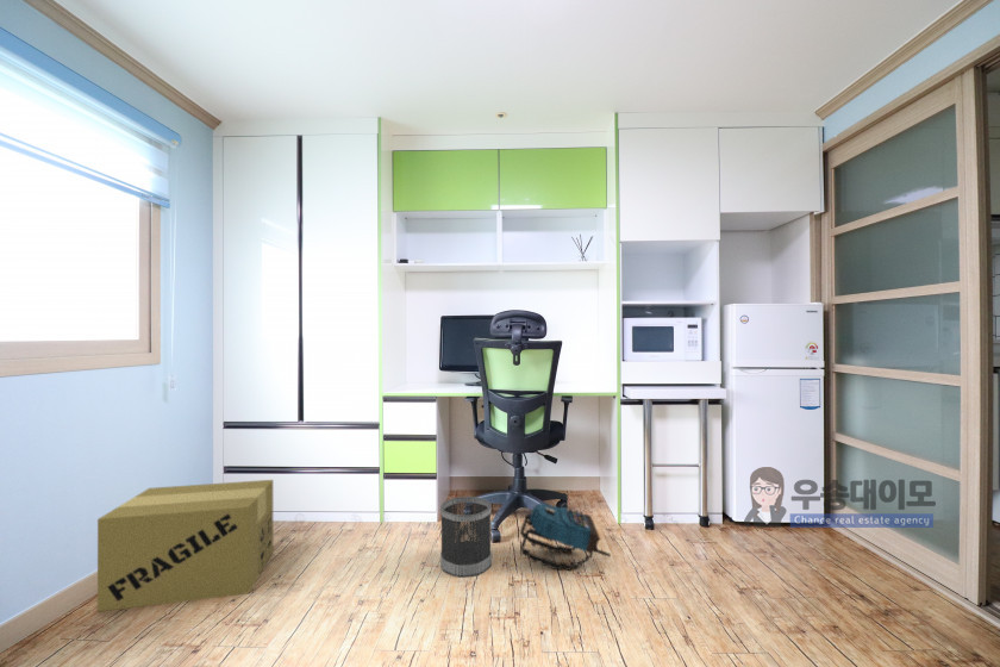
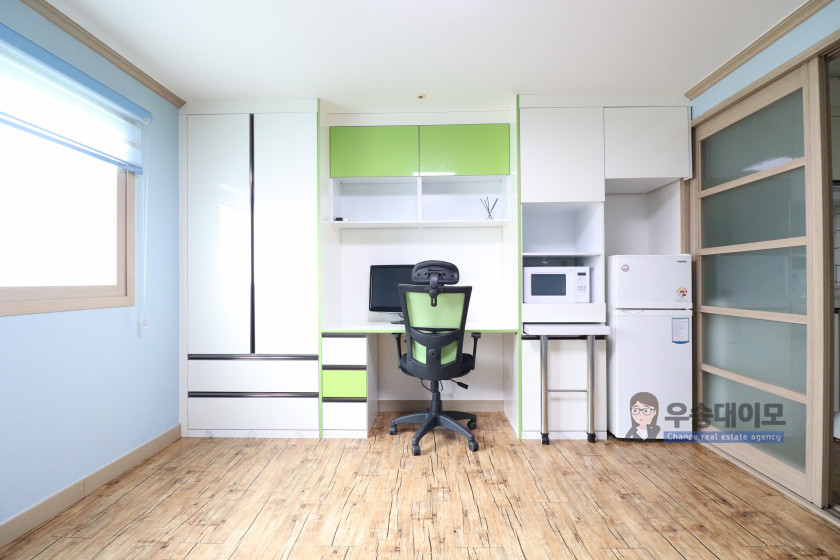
- backpack [519,501,612,572]
- cardboard box [96,479,274,613]
- wastebasket [439,495,493,579]
